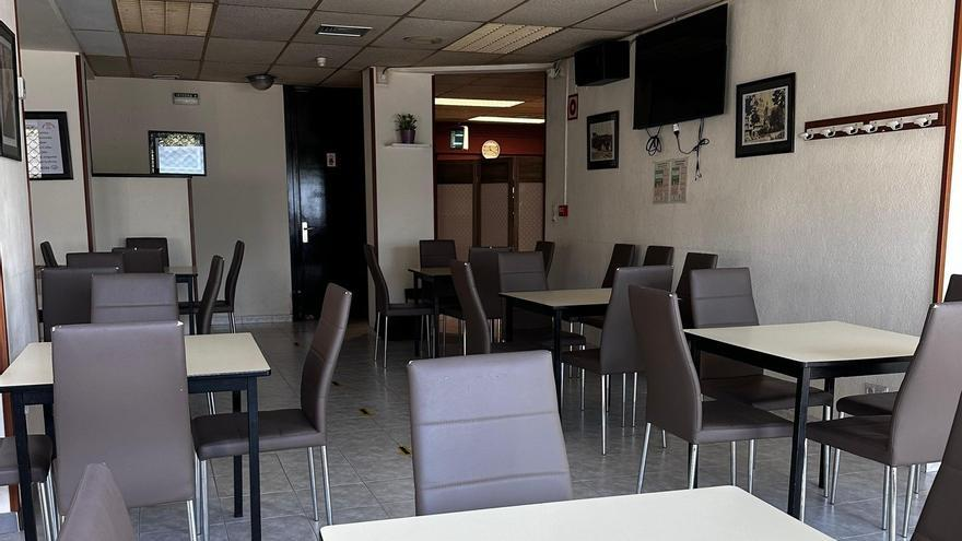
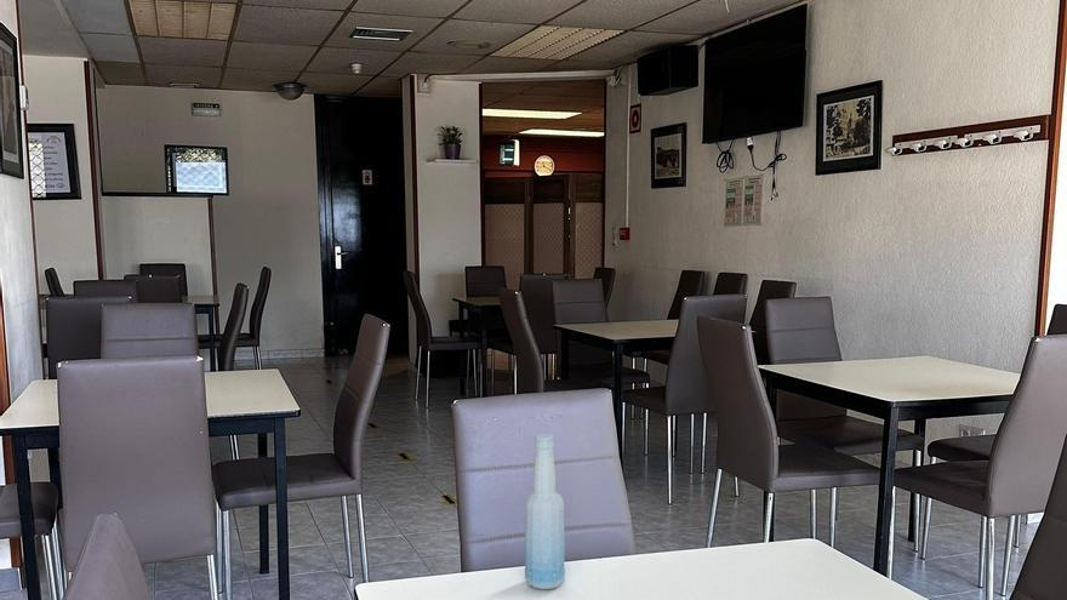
+ bottle [524,432,566,590]
